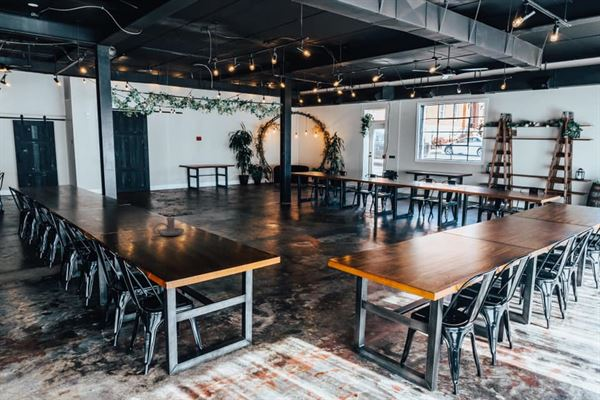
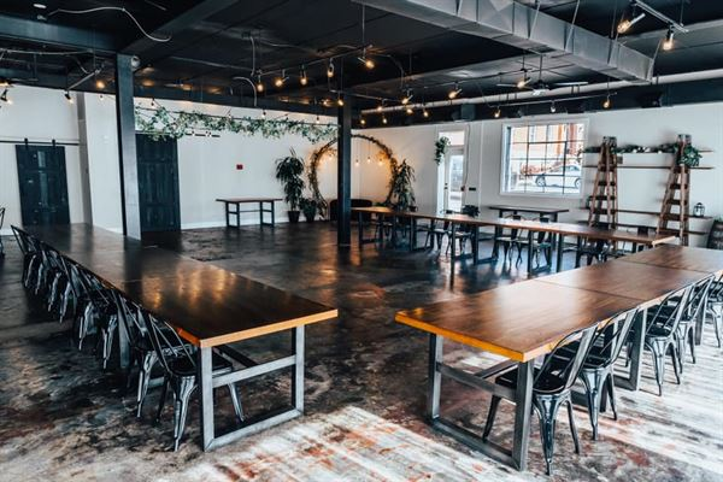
- candle holder [152,217,185,237]
